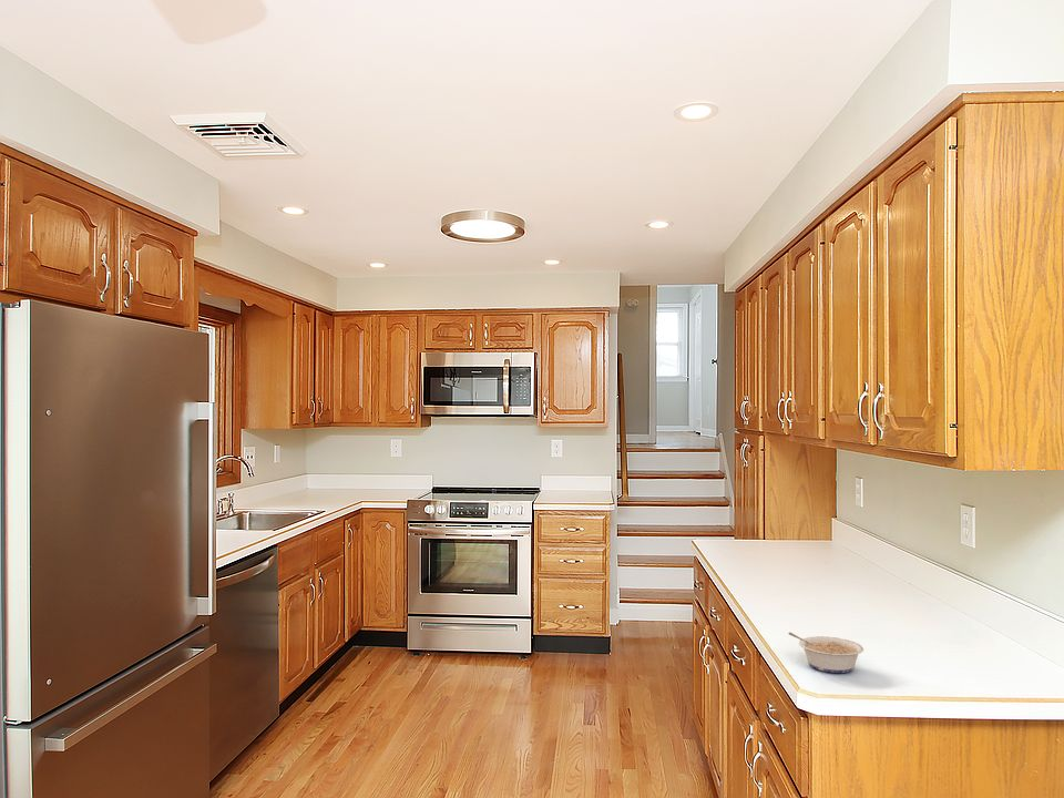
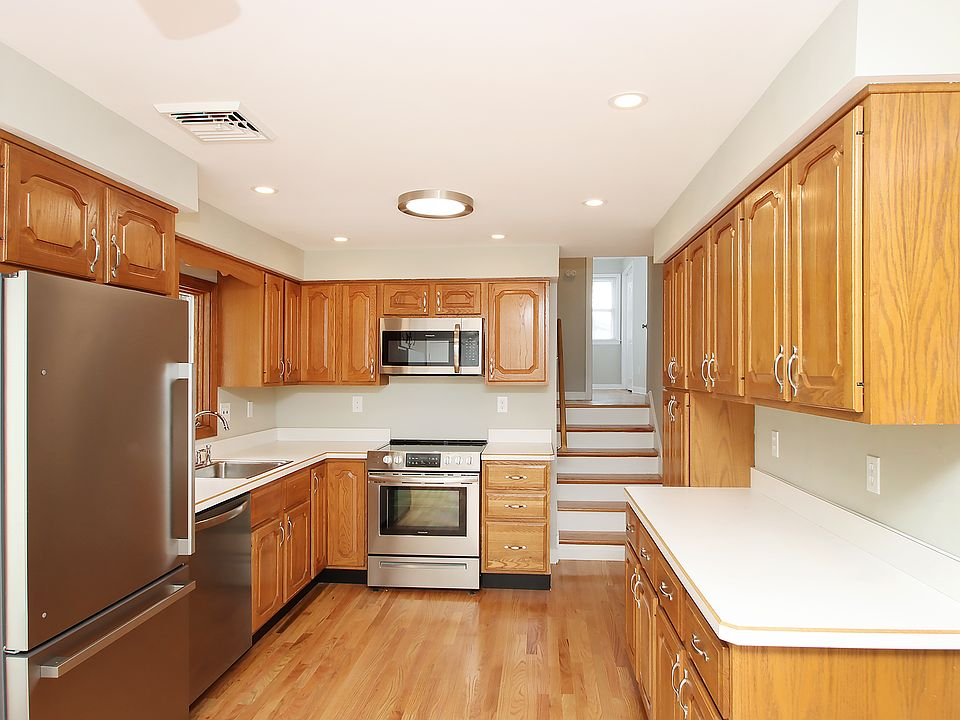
- legume [788,632,864,674]
